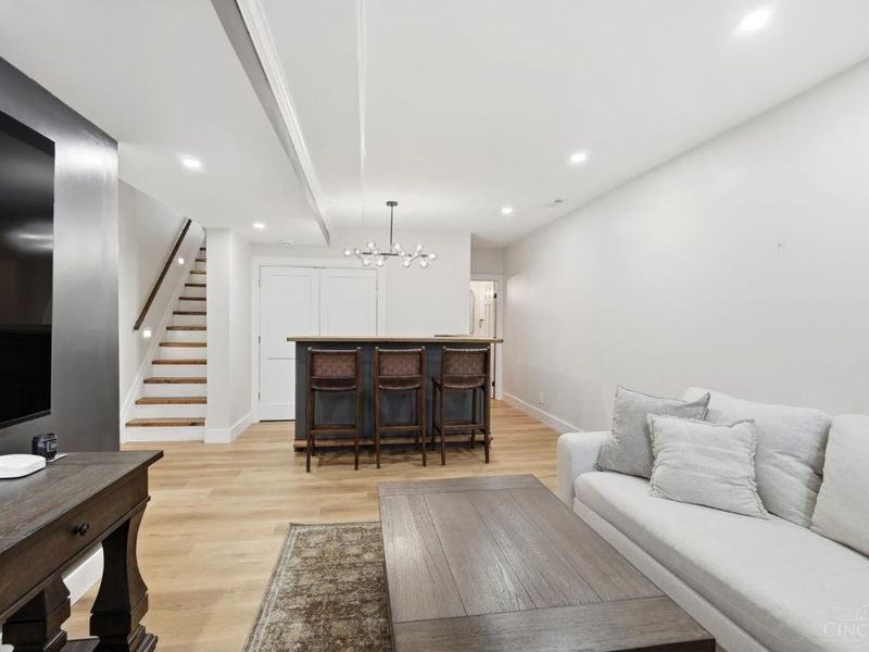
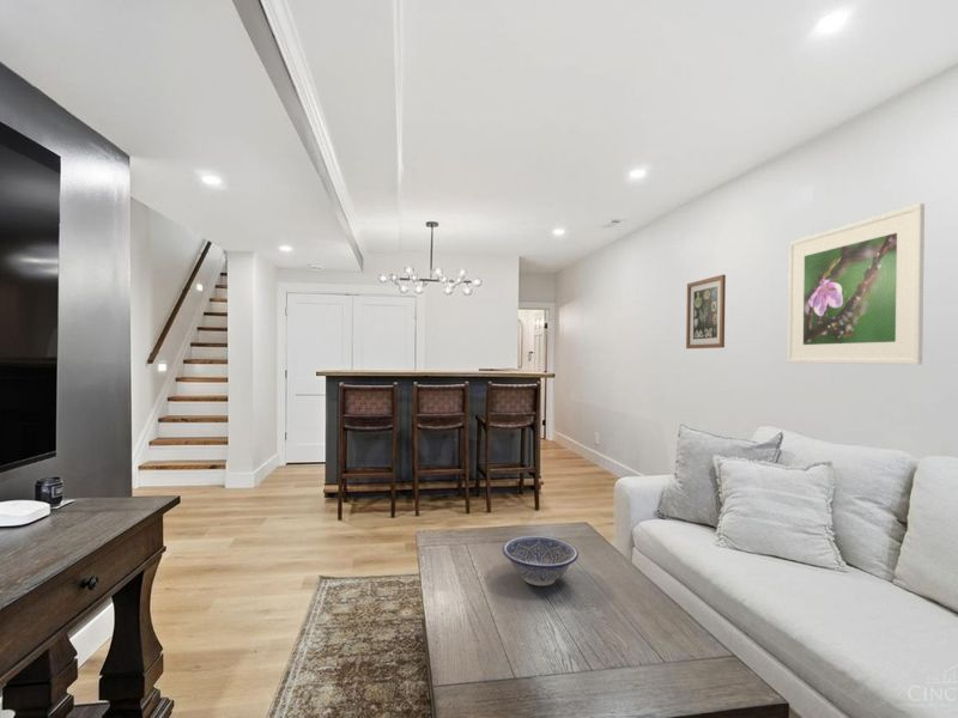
+ wall art [685,274,727,349]
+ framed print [787,202,926,366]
+ decorative bowl [501,535,580,586]
